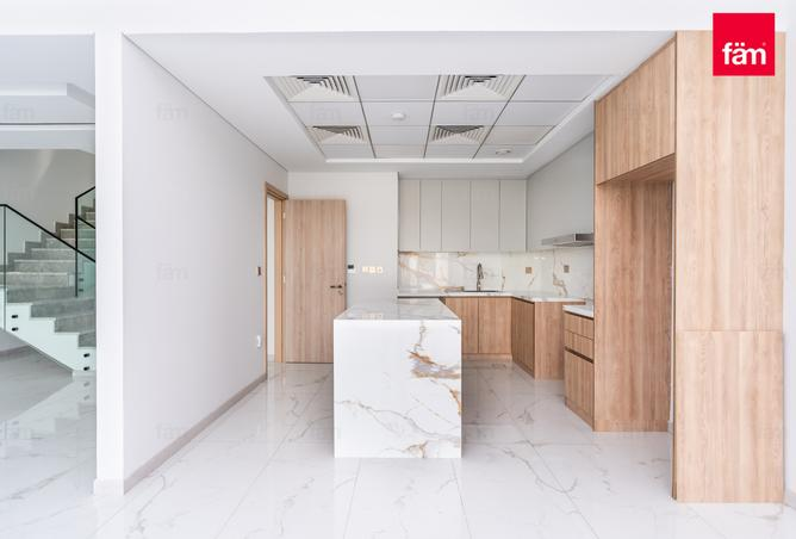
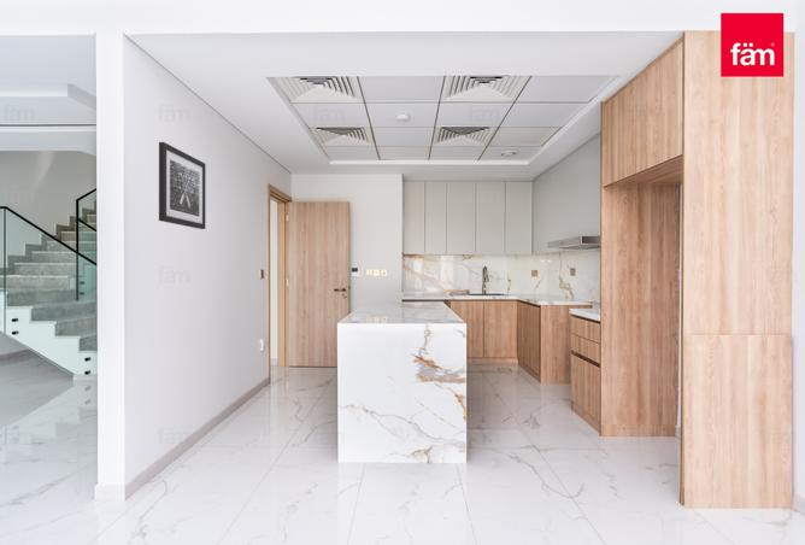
+ wall art [158,141,207,230]
